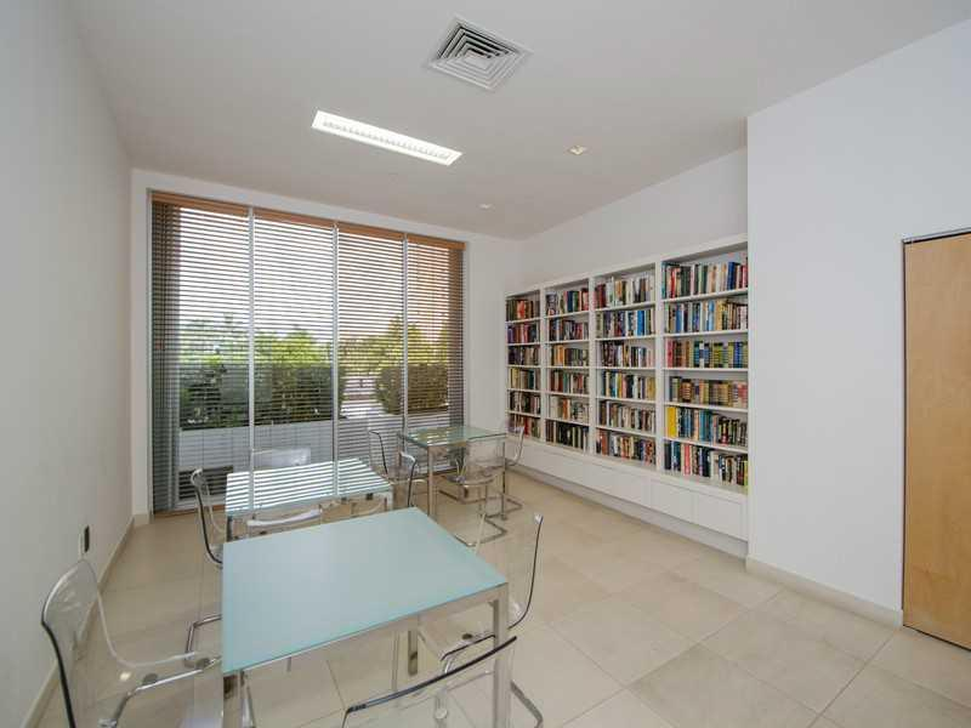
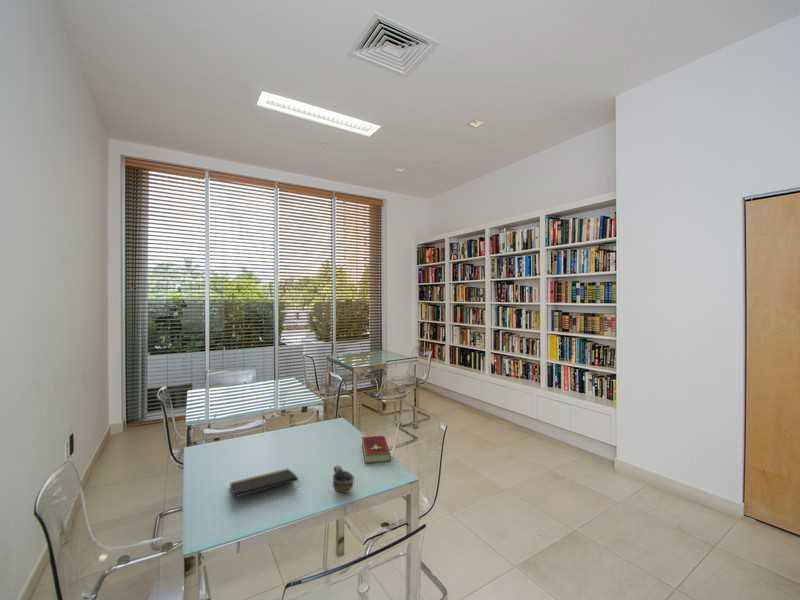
+ cup [332,464,355,494]
+ hardcover book [361,434,392,464]
+ notepad [229,468,300,499]
